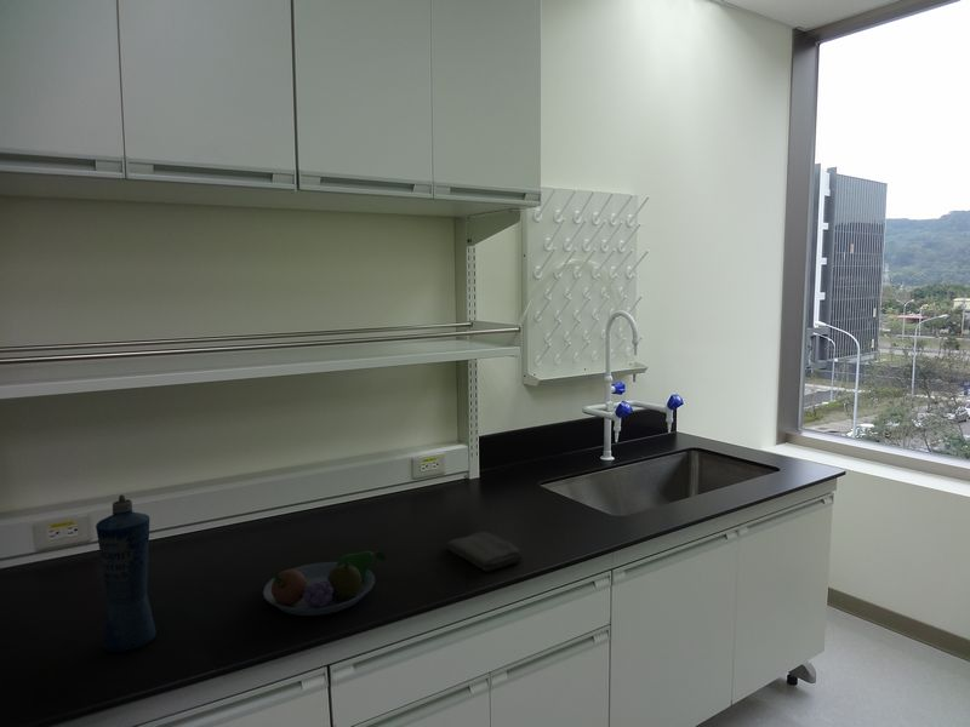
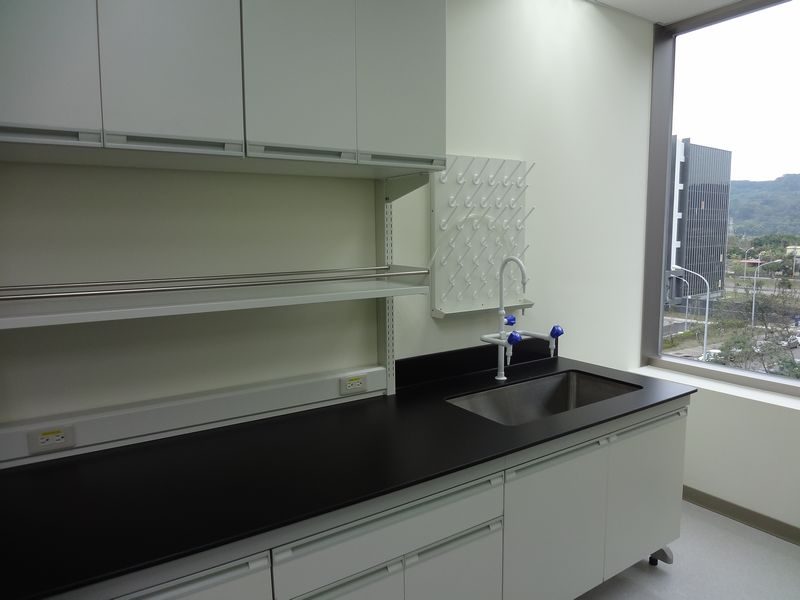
- washcloth [445,531,525,573]
- squeeze bottle [95,494,158,653]
- fruit bowl [262,550,387,617]
